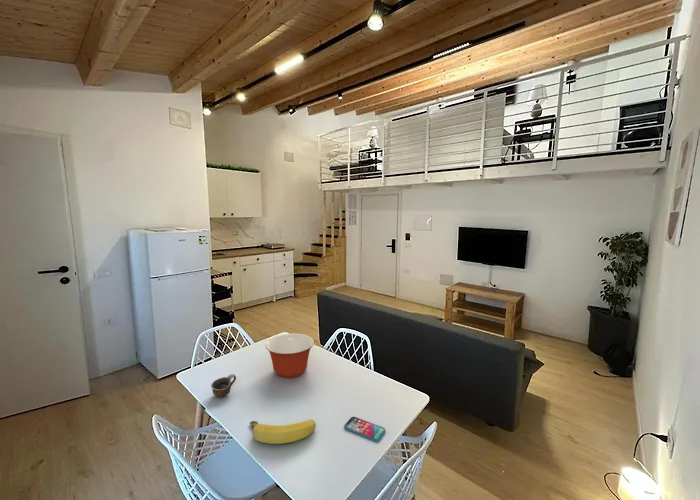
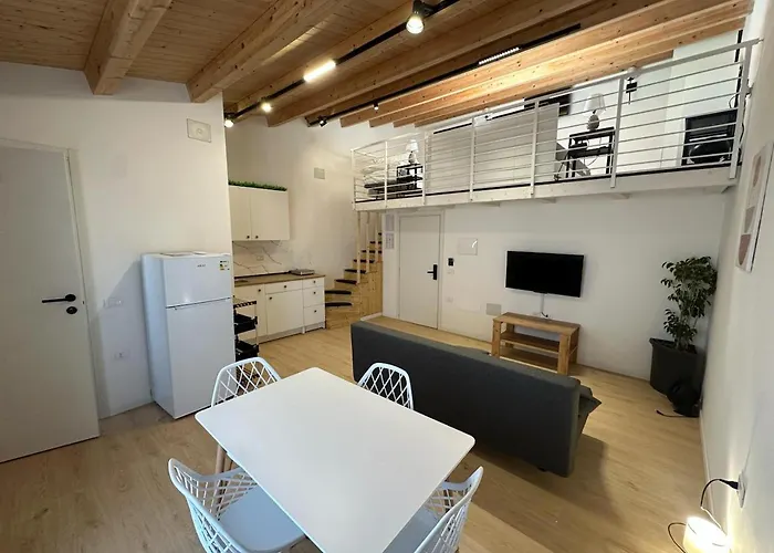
- banana [249,418,317,445]
- mixing bowl [264,333,315,379]
- cup [210,373,237,399]
- smartphone [343,416,386,442]
